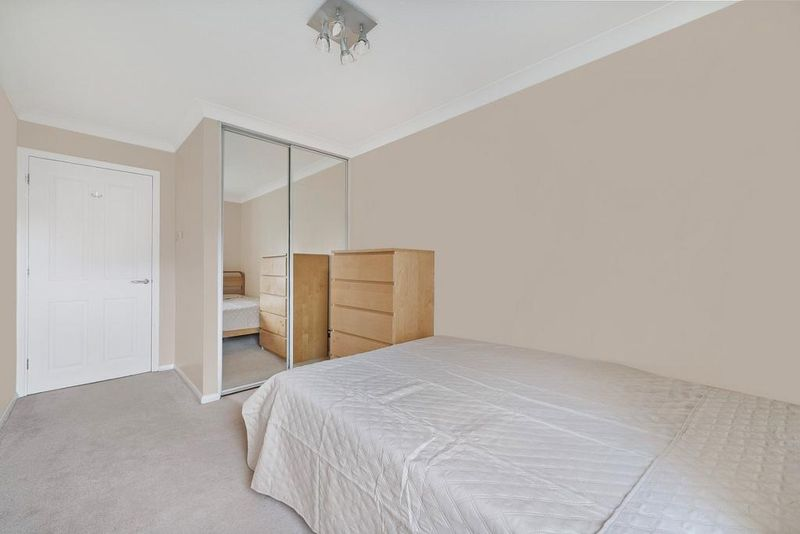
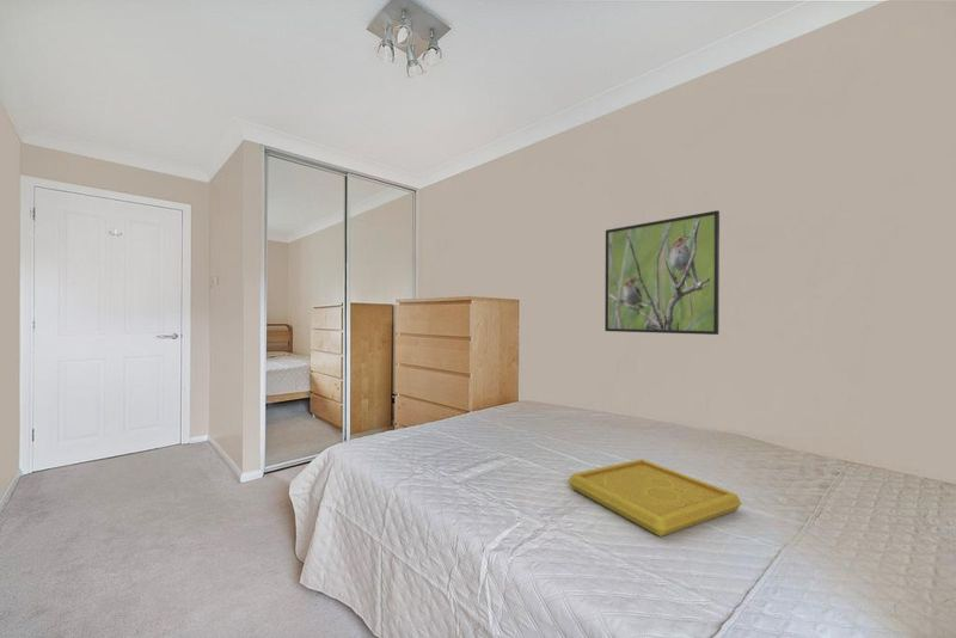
+ serving tray [568,458,742,538]
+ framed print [603,209,721,336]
